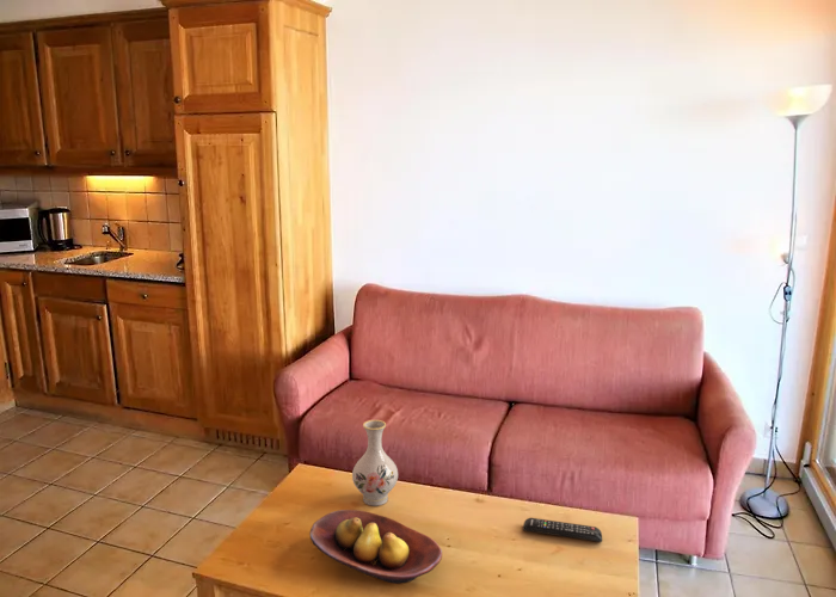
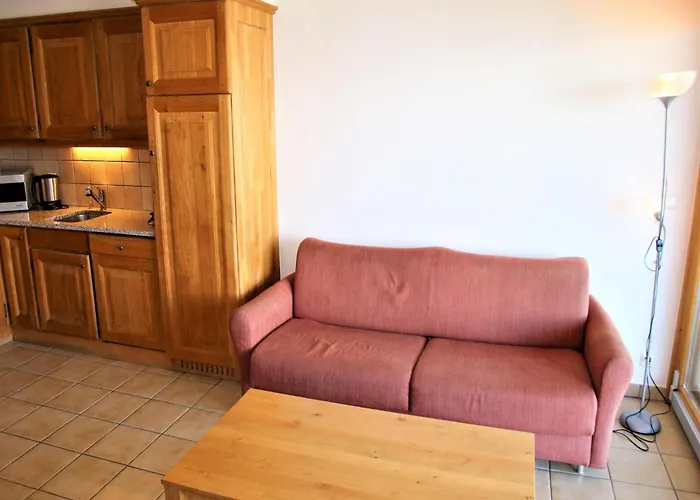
- vase [351,419,399,507]
- fruit bowl [308,509,443,585]
- remote control [522,517,603,543]
